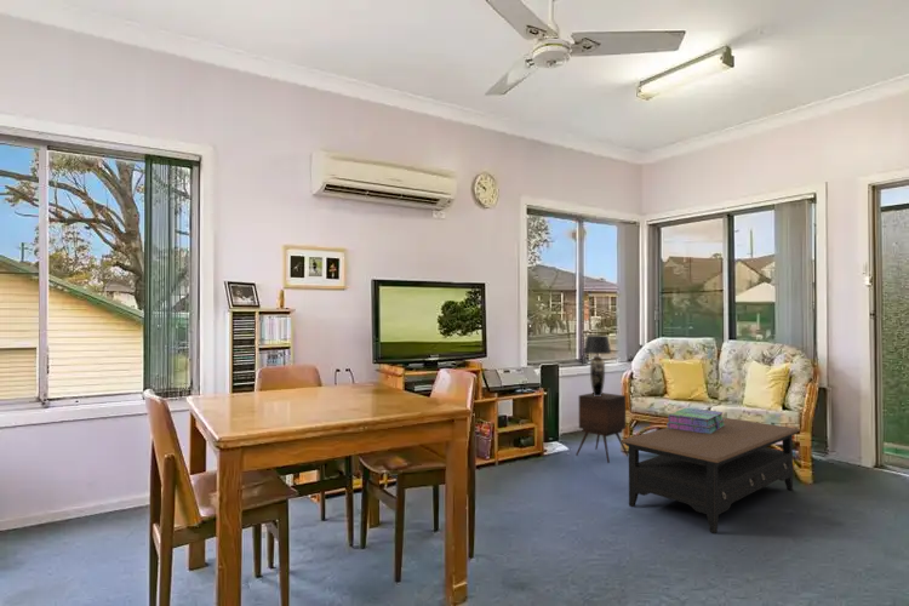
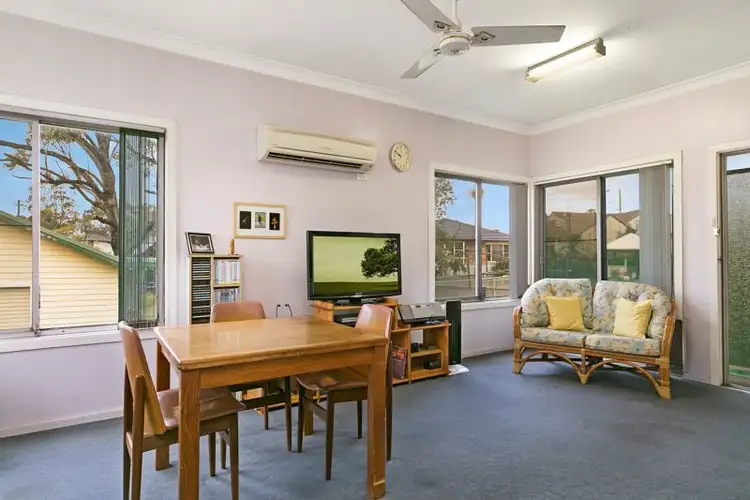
- stack of books [665,407,725,434]
- table lamp [583,335,612,396]
- coffee table [621,416,801,534]
- side table [574,391,629,464]
